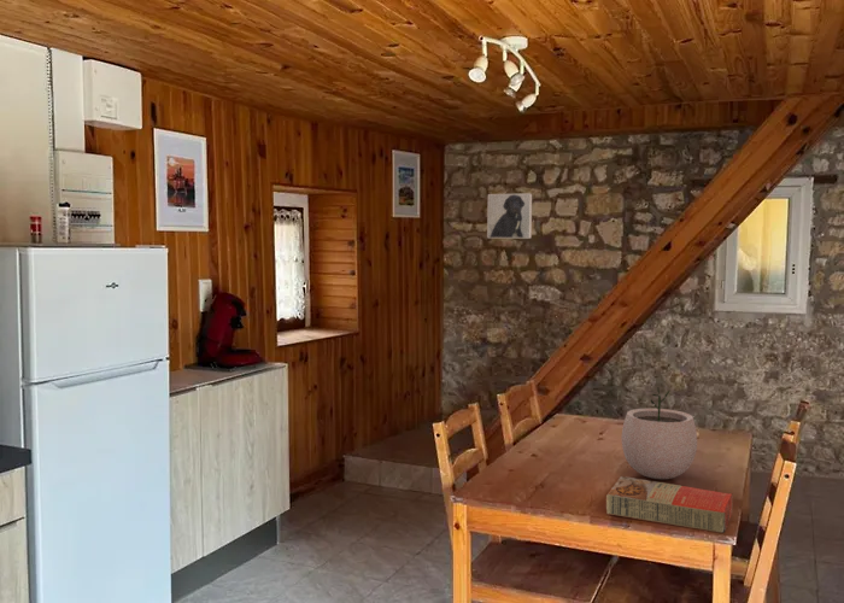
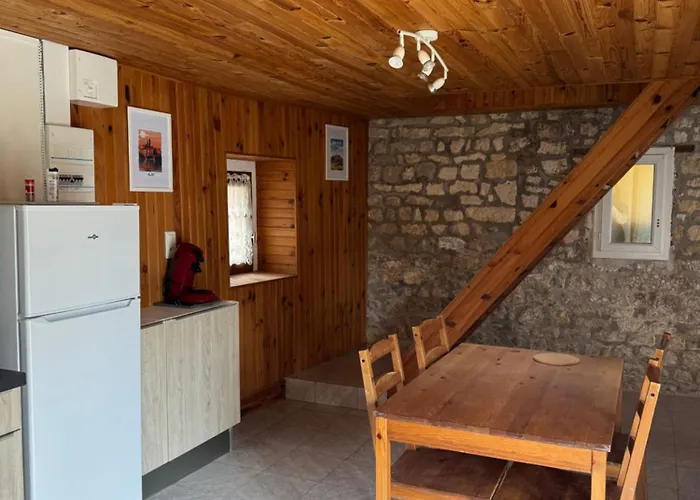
- macaroni box [605,475,733,534]
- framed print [486,192,533,240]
- plant pot [621,388,698,480]
